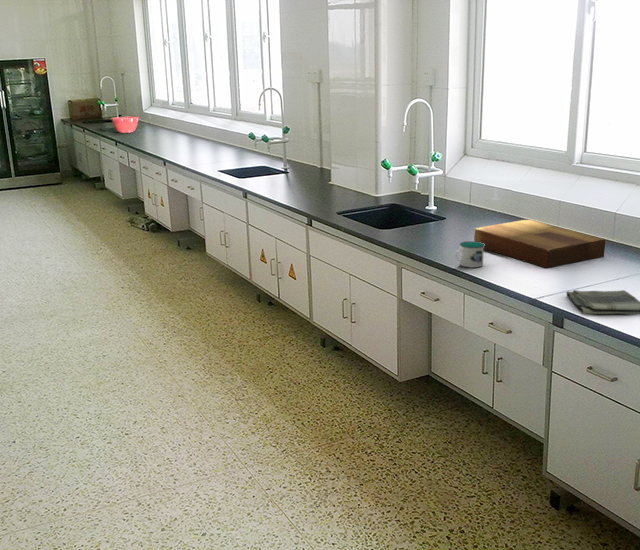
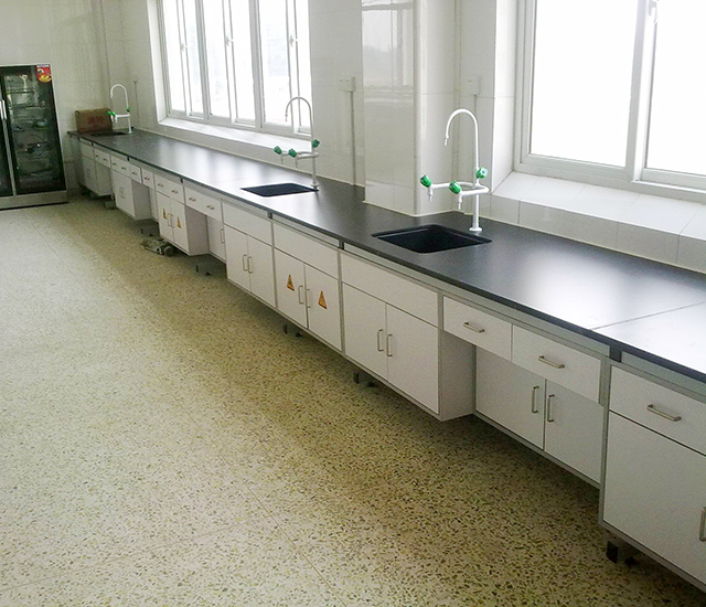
- dish towel [565,289,640,315]
- cutting board [473,219,606,269]
- mixing bowl [110,116,140,134]
- mug [454,240,485,269]
